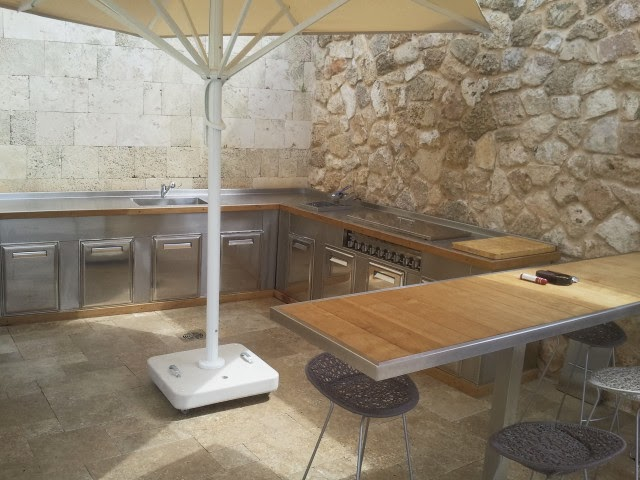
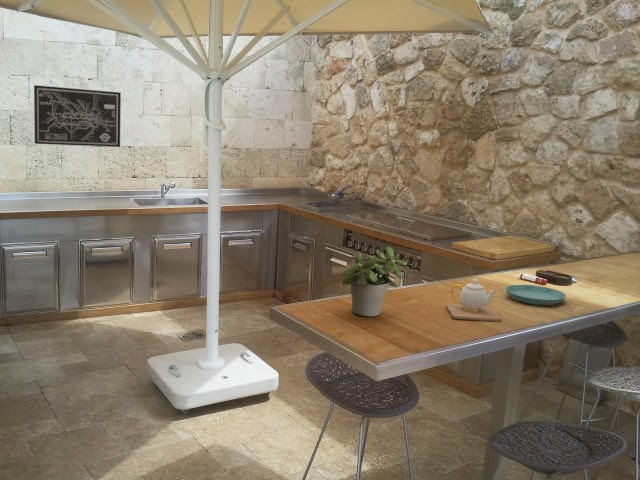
+ teapot [445,278,502,323]
+ saucer [505,284,567,306]
+ wall art [33,84,122,148]
+ potted plant [341,246,408,318]
